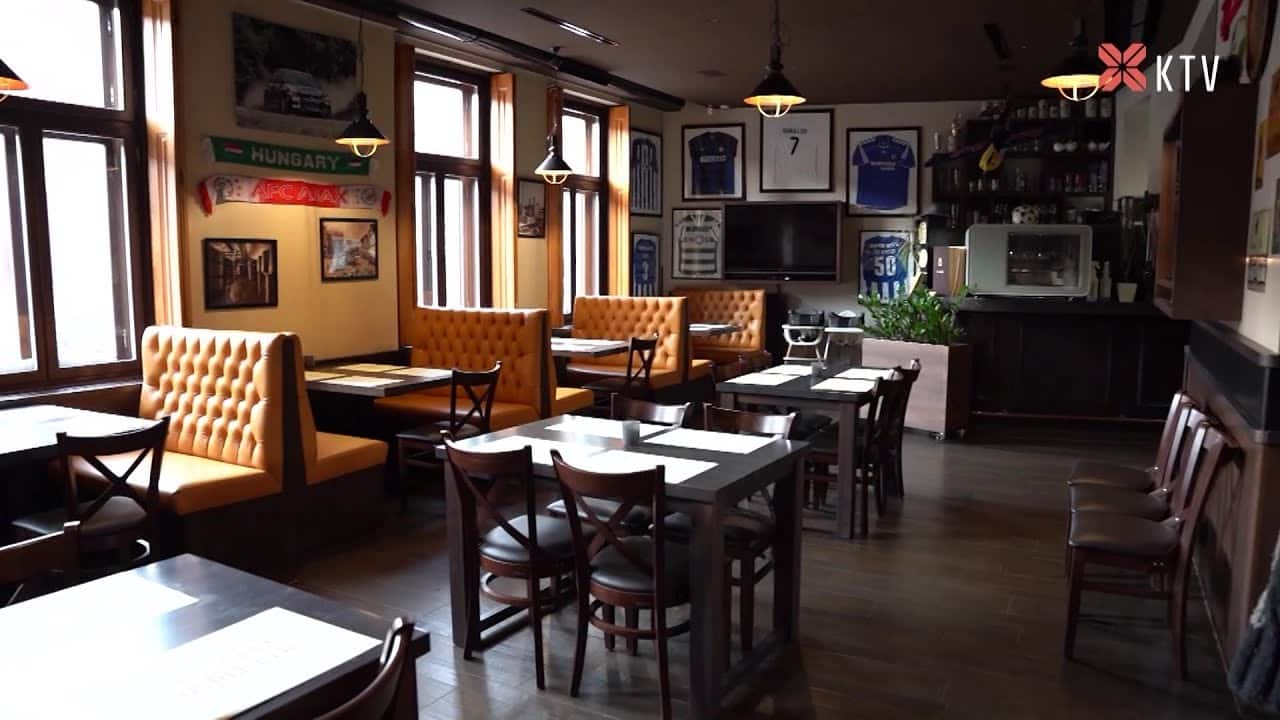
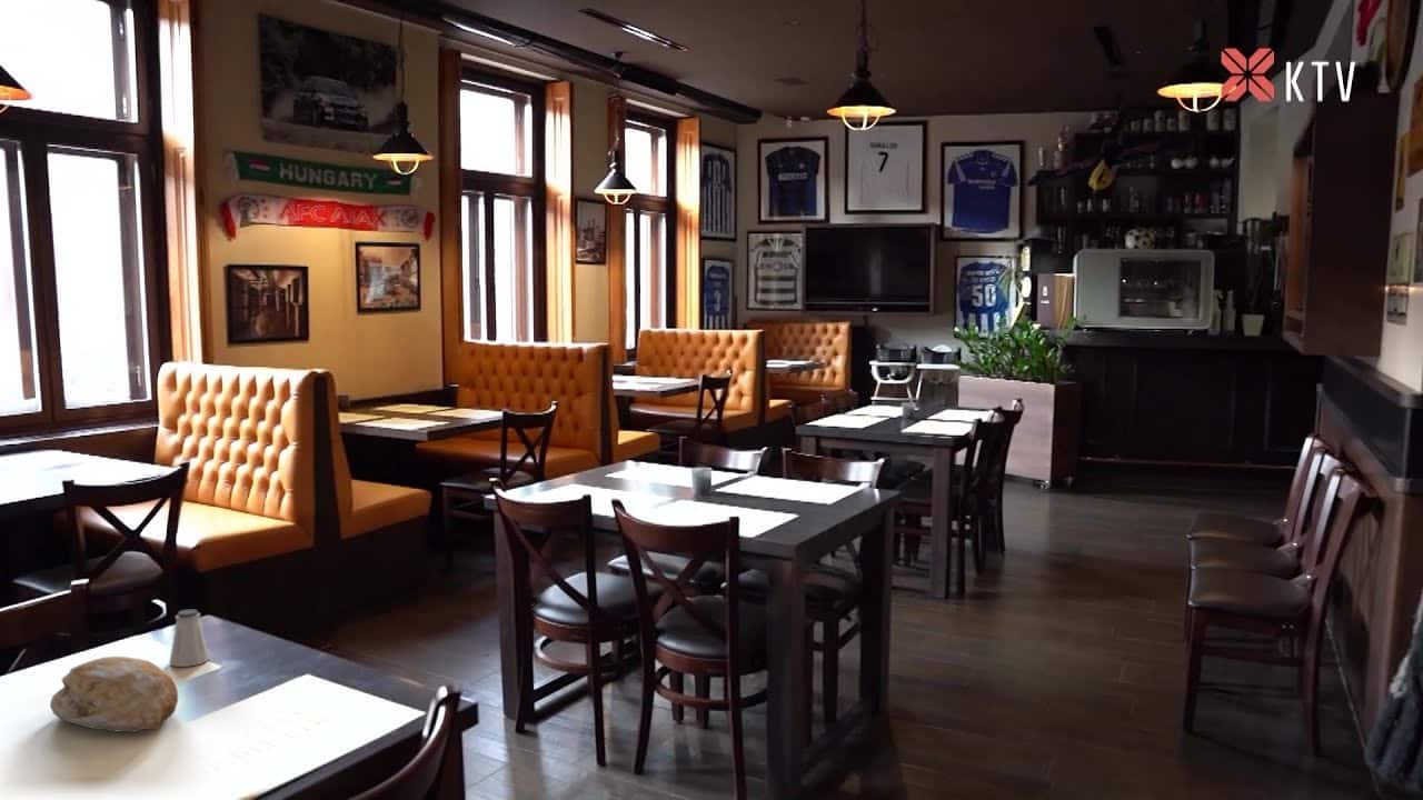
+ bread [49,656,179,733]
+ saltshaker [168,609,210,668]
